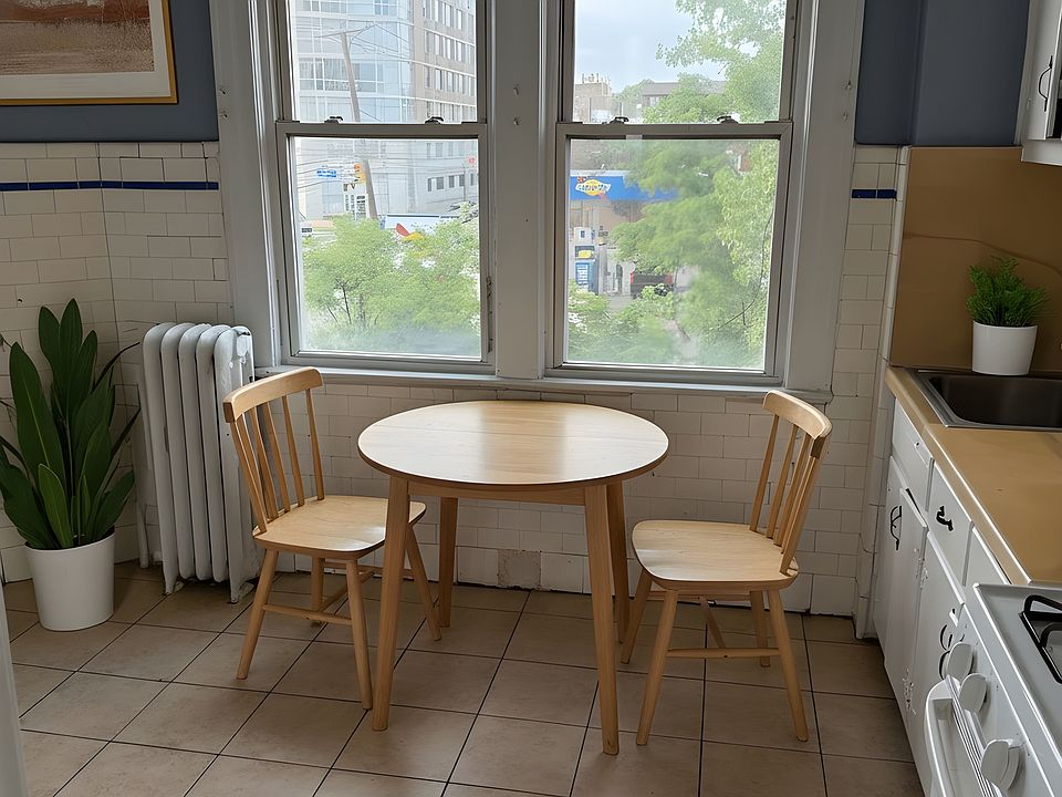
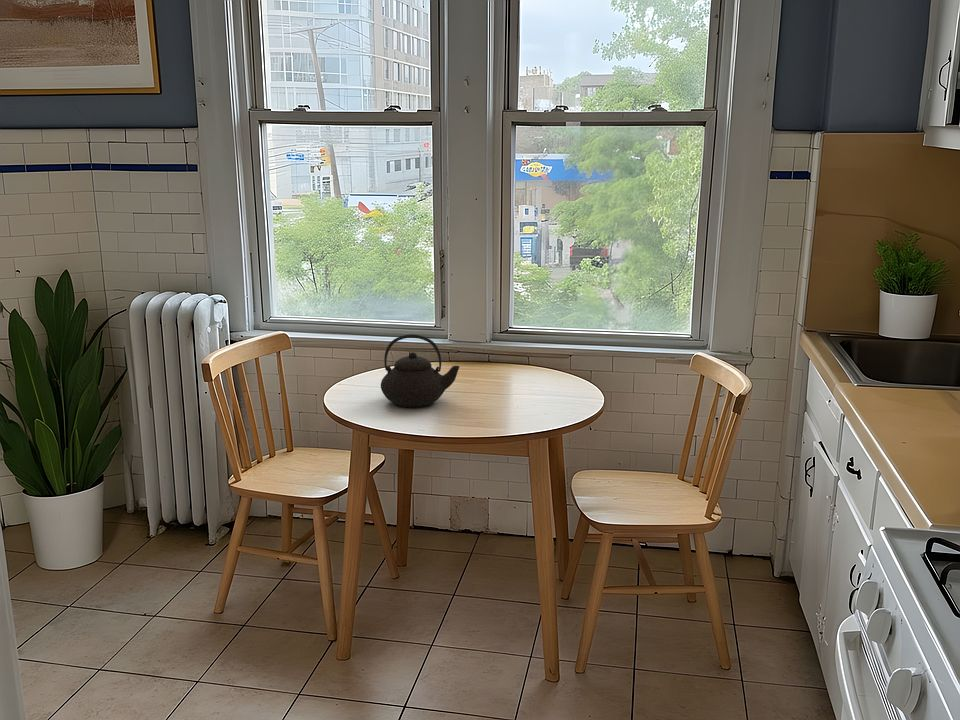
+ teapot [380,333,461,409]
